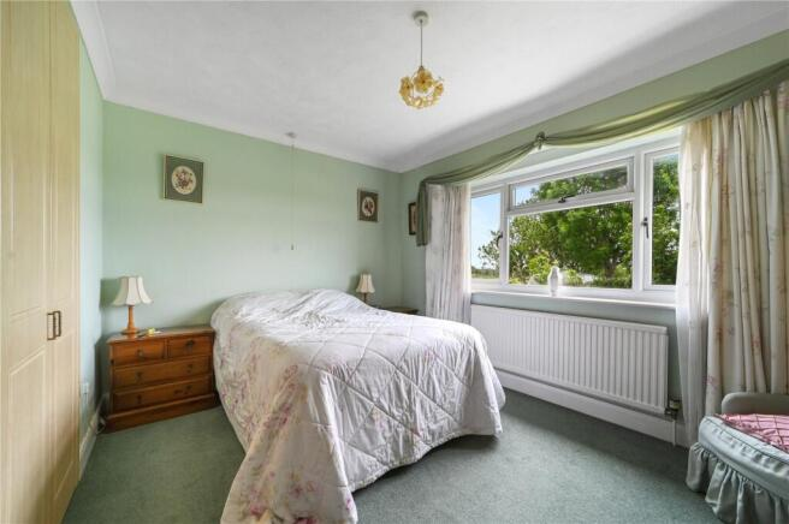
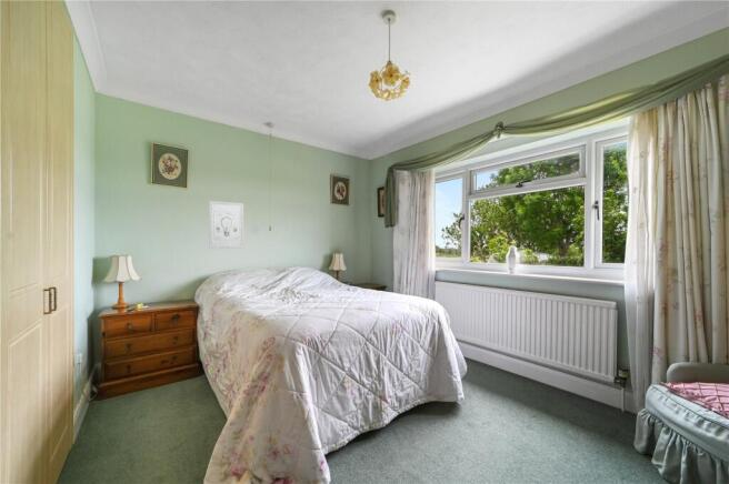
+ wall art [208,200,244,250]
